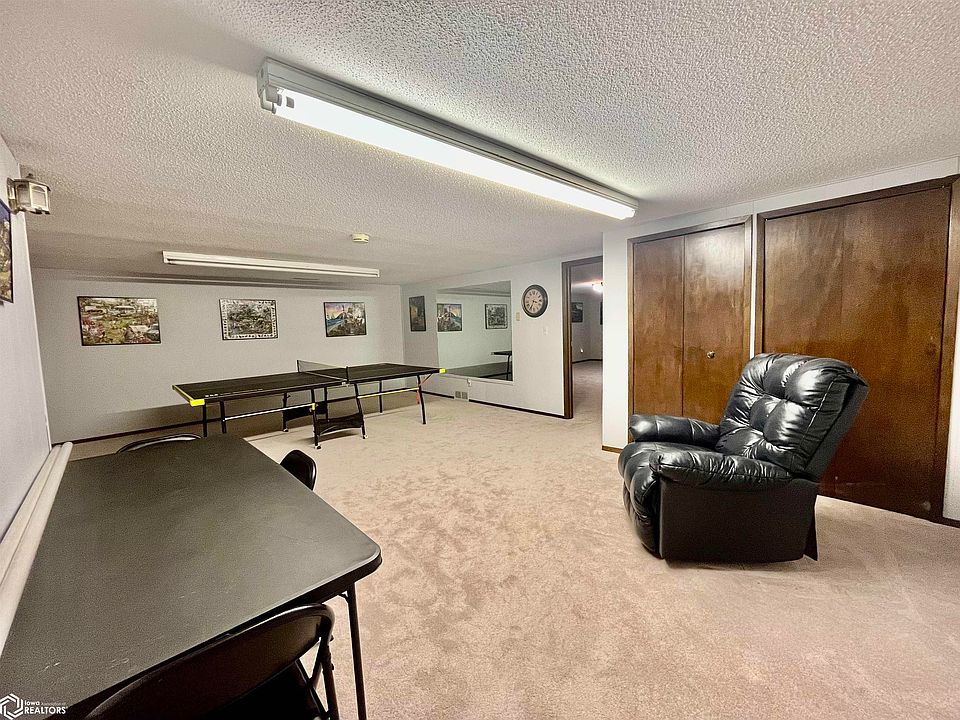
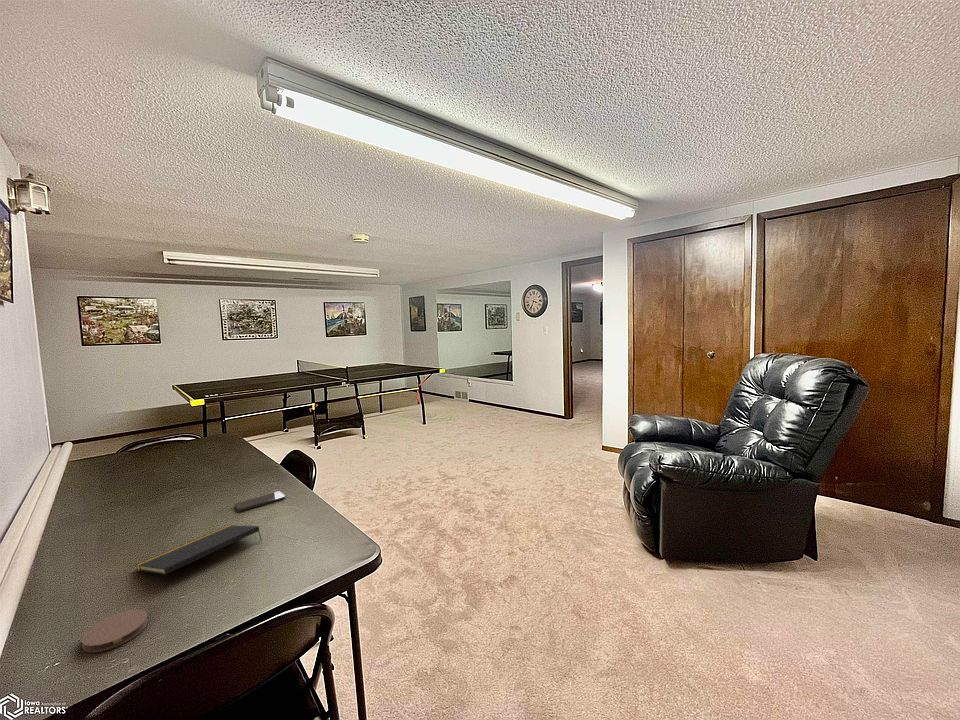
+ smartphone [234,490,286,513]
+ notepad [134,524,262,576]
+ coaster [80,608,149,654]
